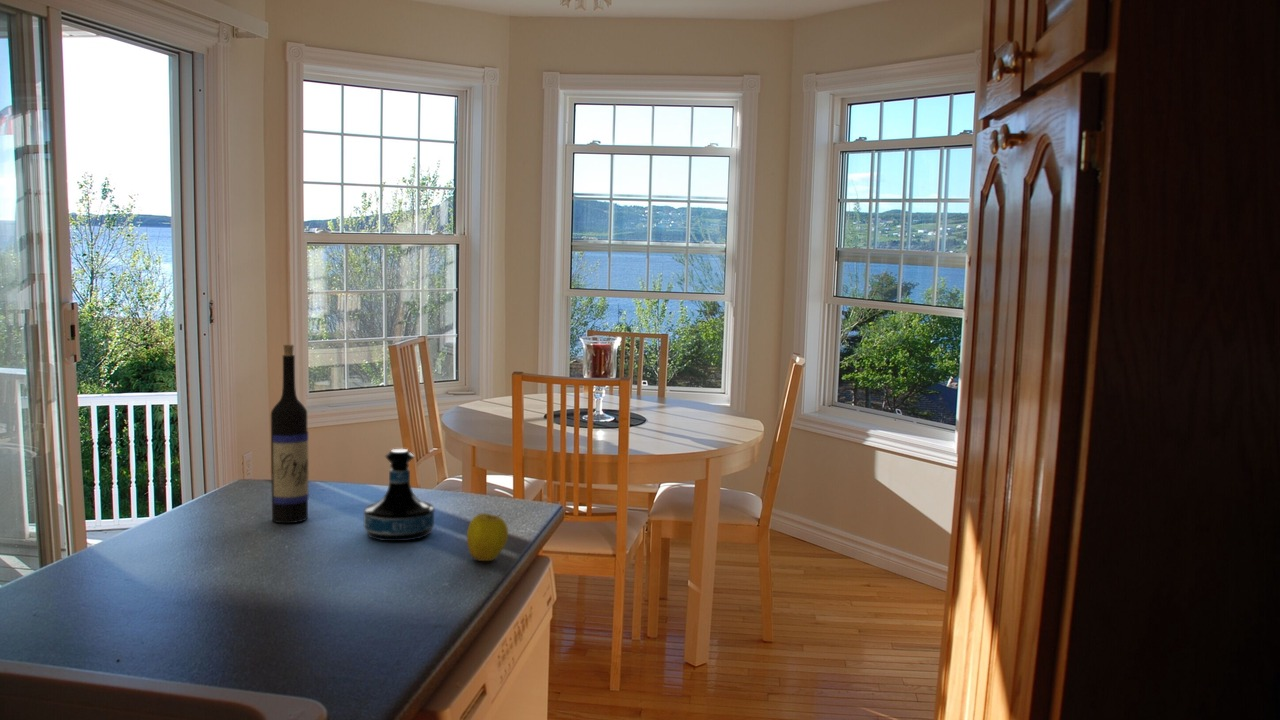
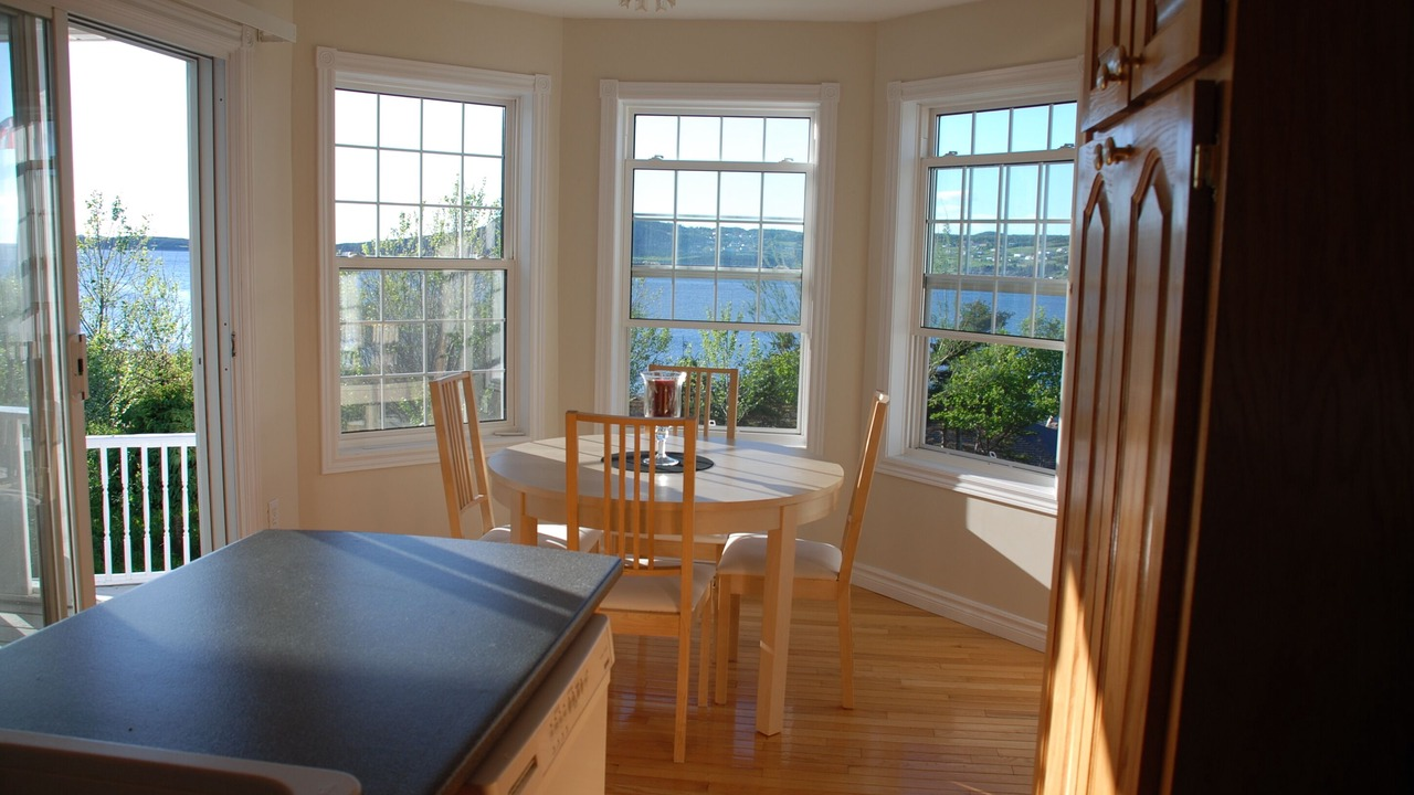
- tequila bottle [363,448,435,542]
- apple [466,512,509,562]
- wine bottle [270,344,309,524]
